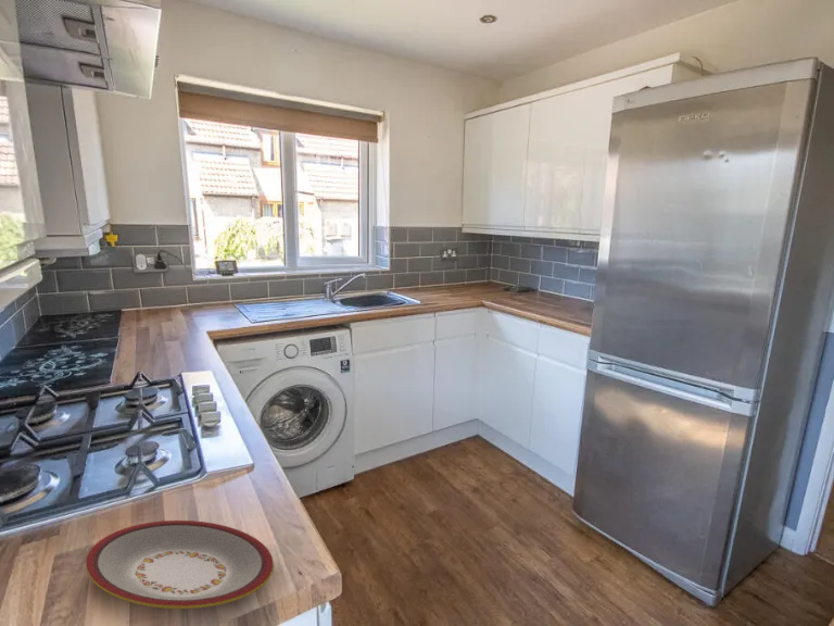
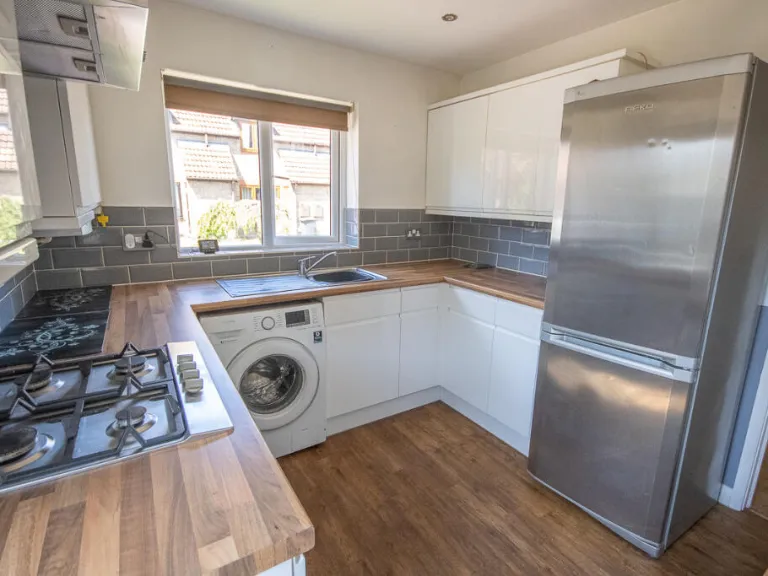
- plate [85,519,275,610]
